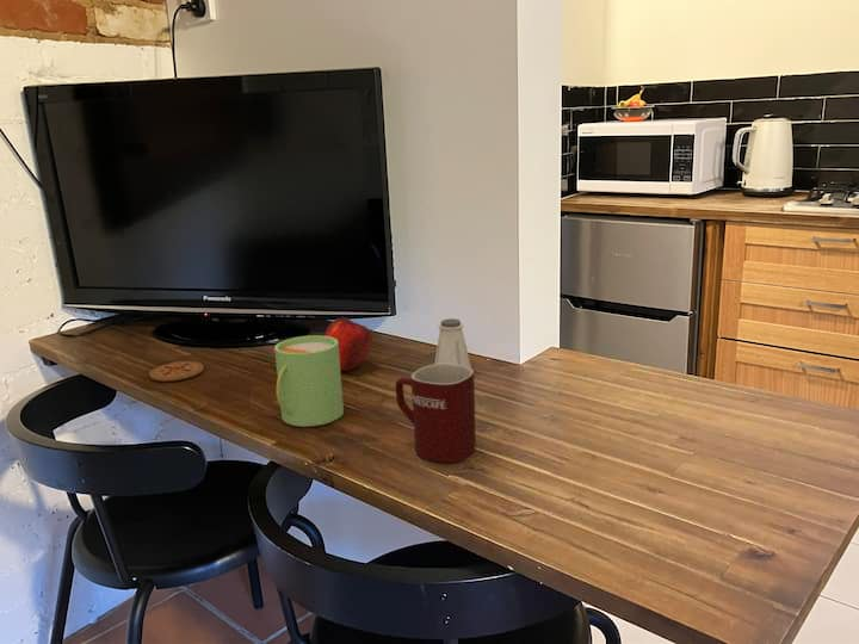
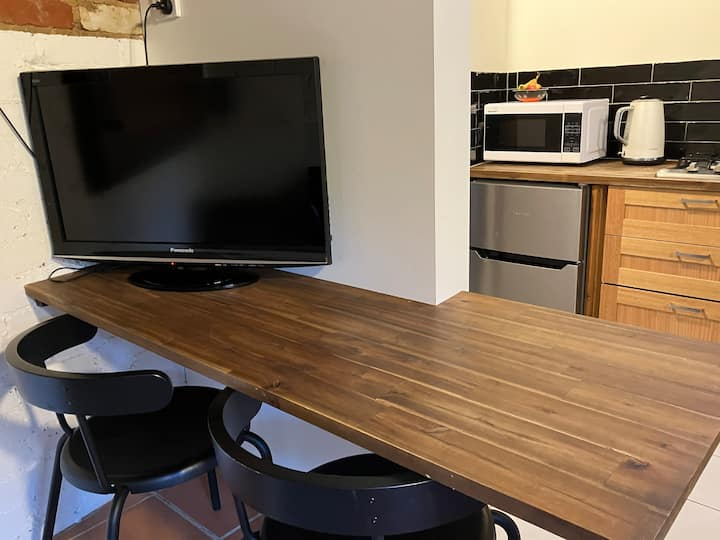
- apple [323,316,373,372]
- coaster [149,360,205,383]
- mug [395,363,477,464]
- saltshaker [433,317,472,370]
- mug [272,334,345,427]
